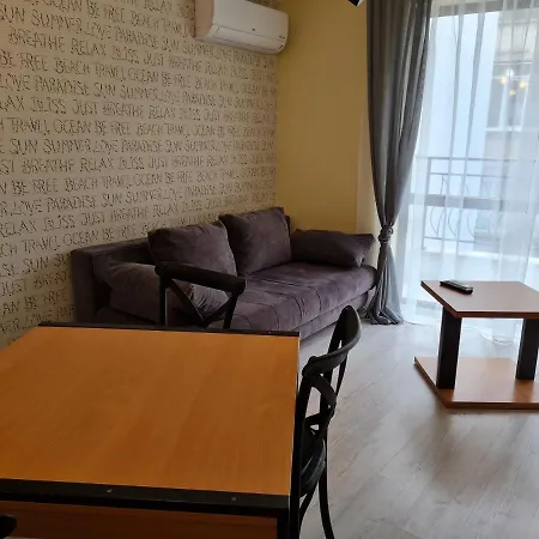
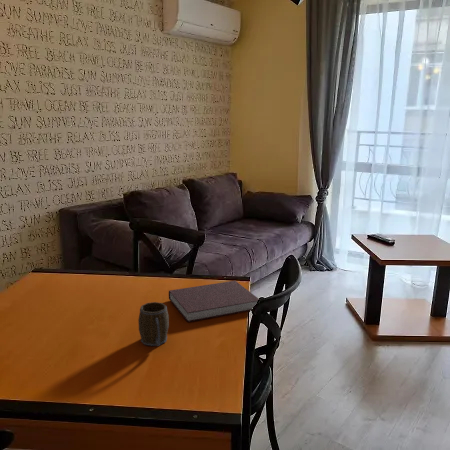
+ mug [137,301,170,347]
+ notebook [168,280,260,323]
